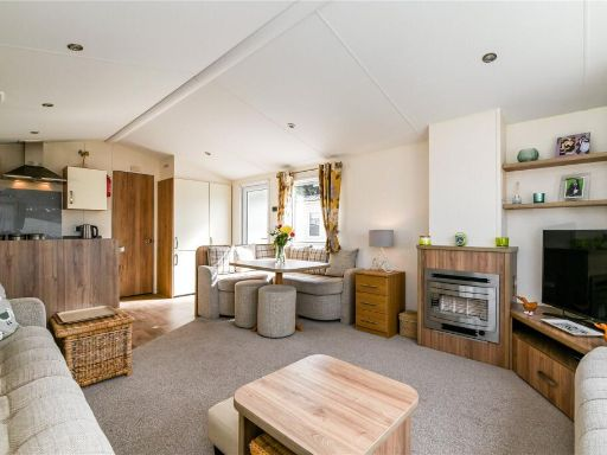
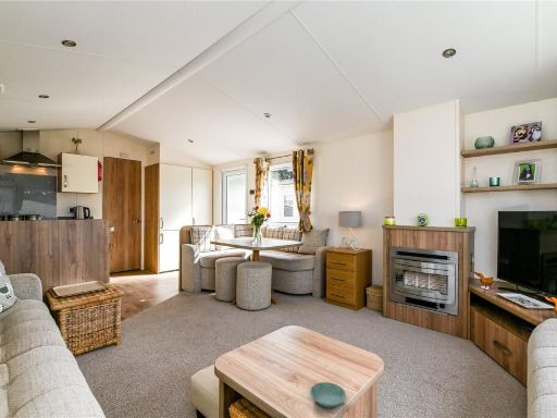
+ saucer [309,381,347,408]
